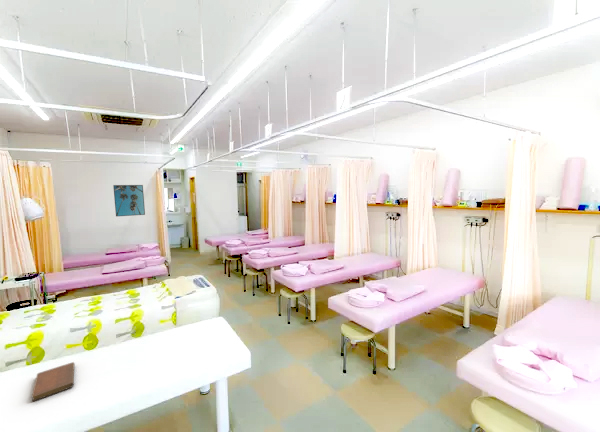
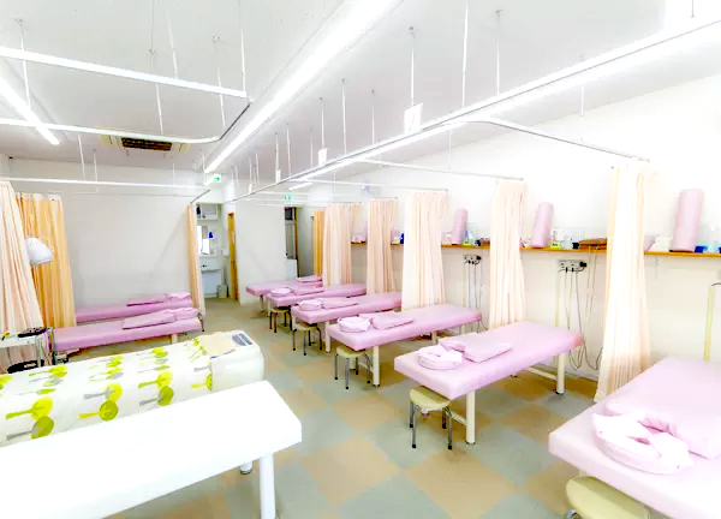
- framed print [112,184,146,217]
- notebook [31,361,76,403]
